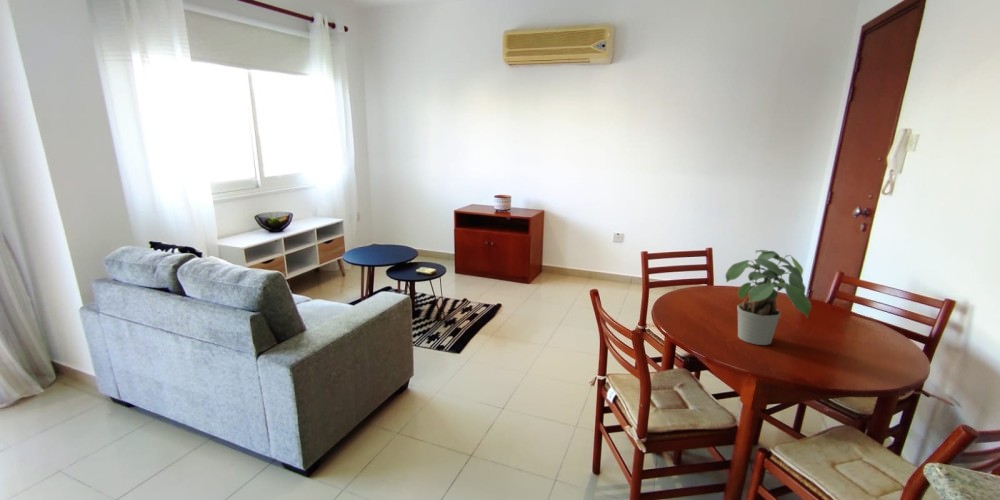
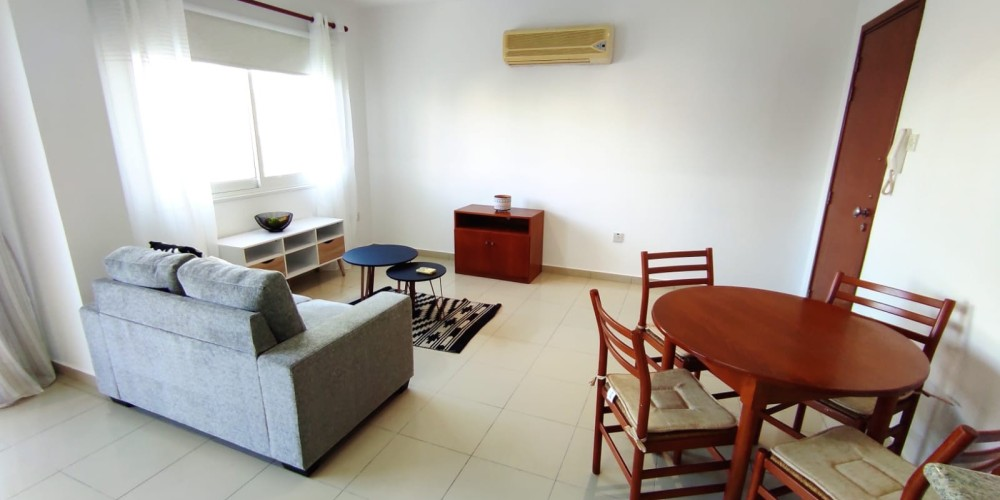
- potted plant [724,249,812,346]
